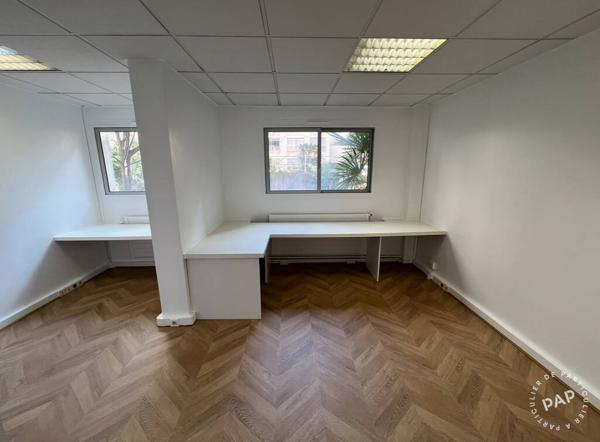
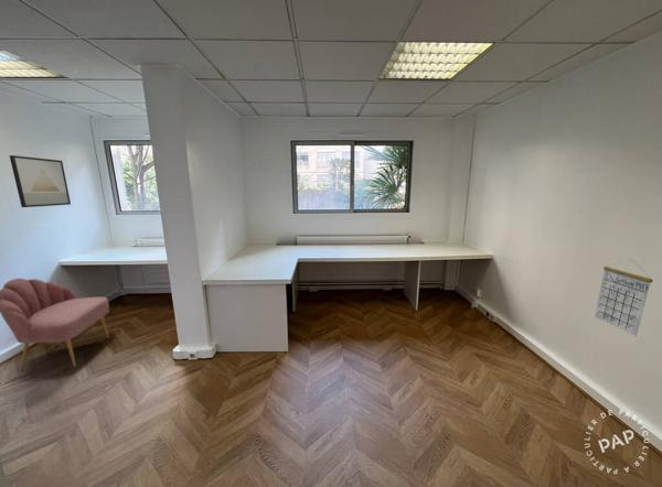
+ chair [0,278,110,372]
+ wall art [9,154,72,208]
+ calendar [594,258,654,337]
